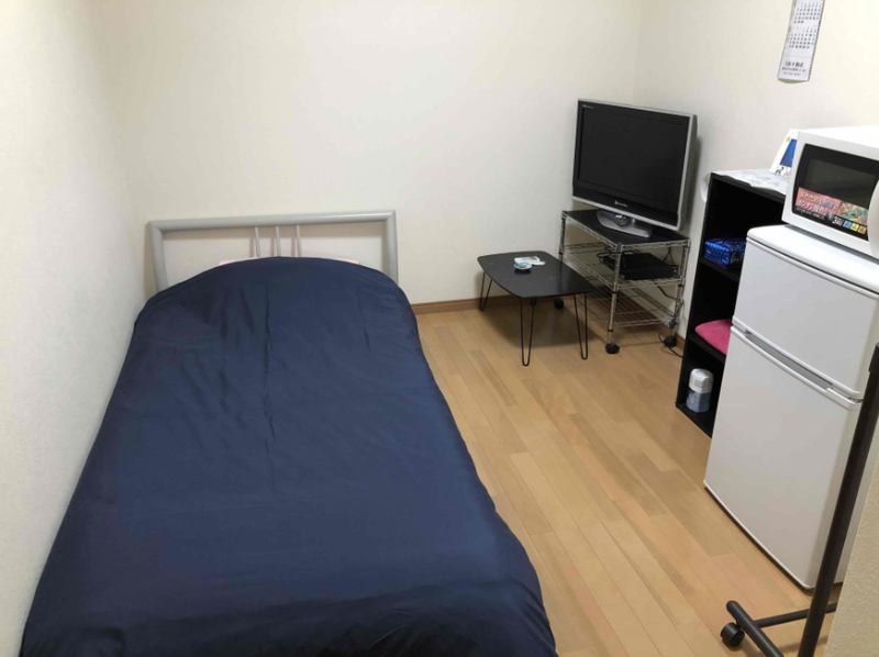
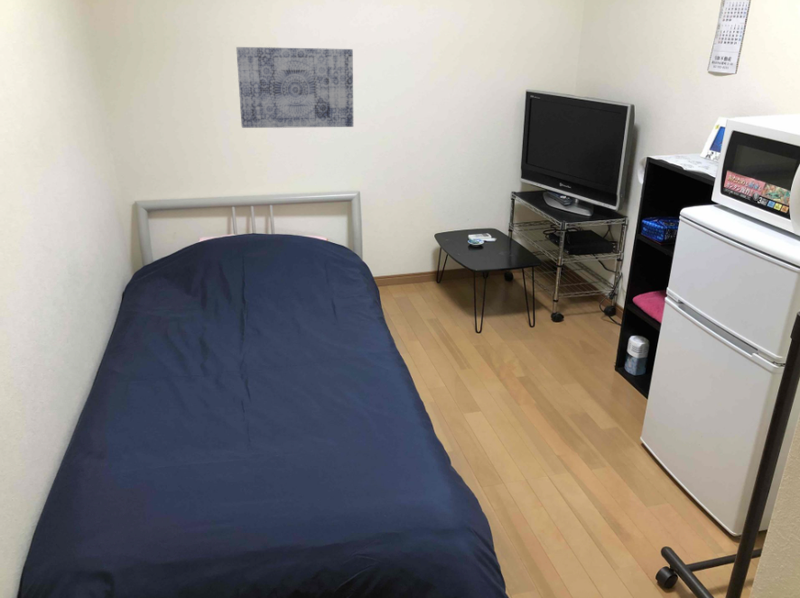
+ wall art [235,46,354,129]
